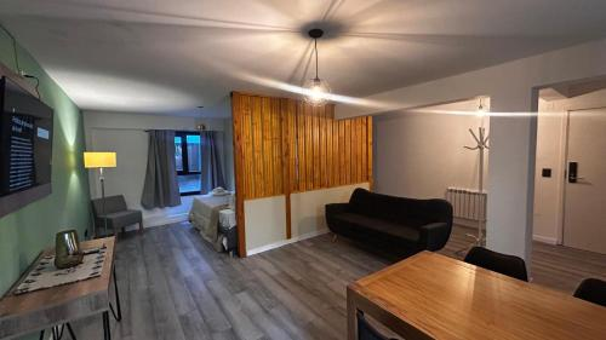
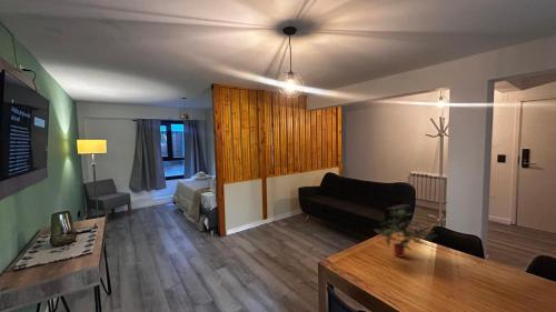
+ potted plant [373,208,437,259]
